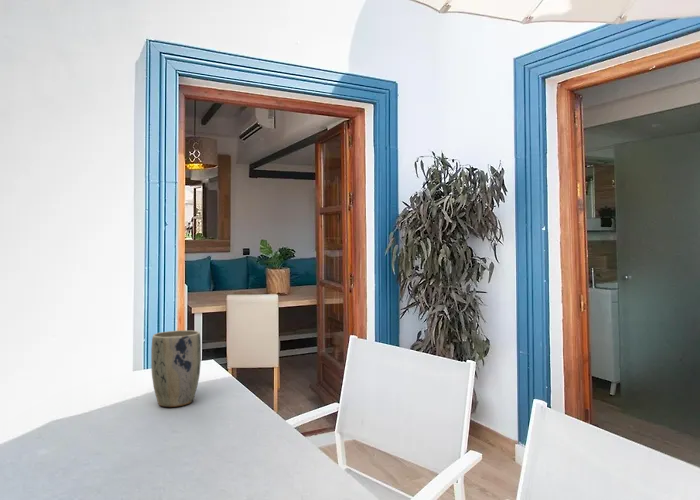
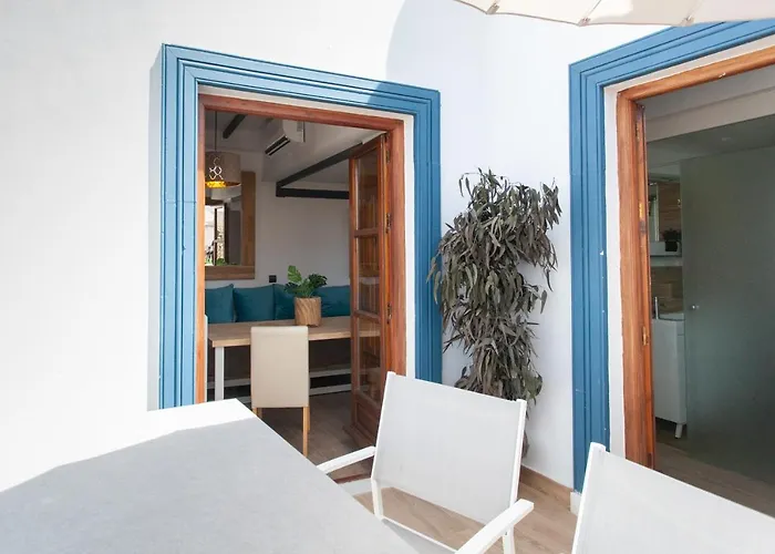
- plant pot [150,329,202,408]
